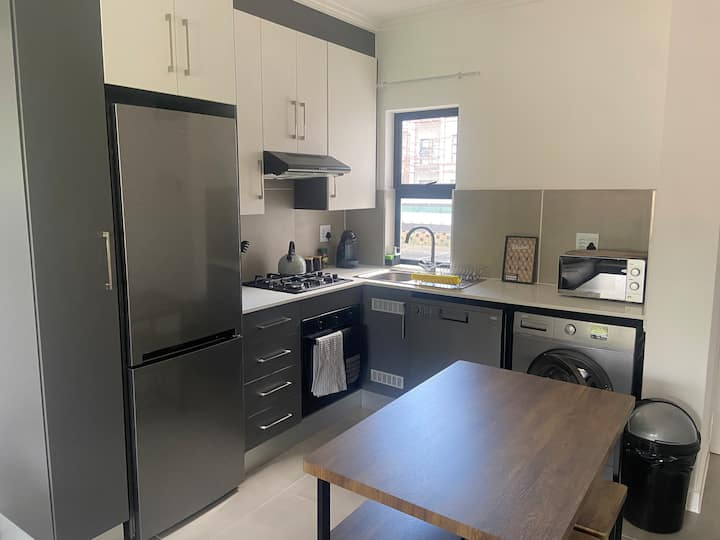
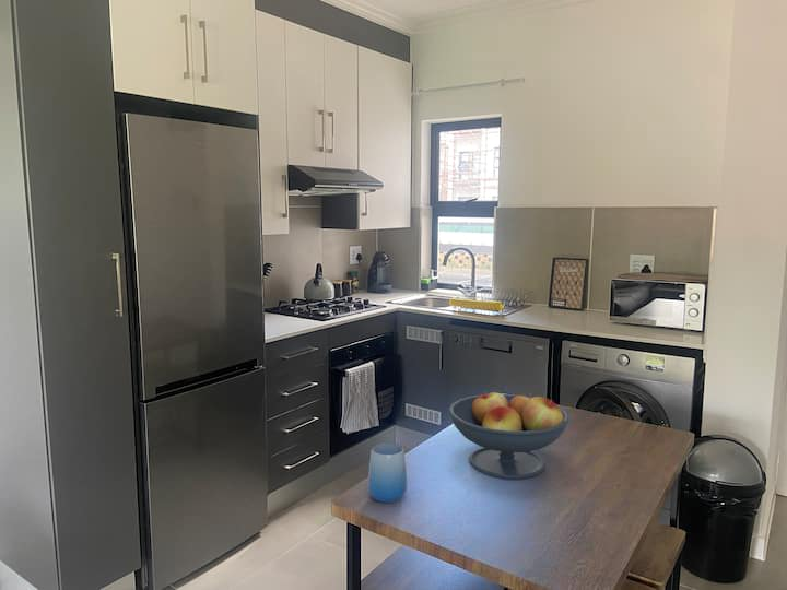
+ fruit bowl [448,390,571,480]
+ cup [367,442,408,504]
